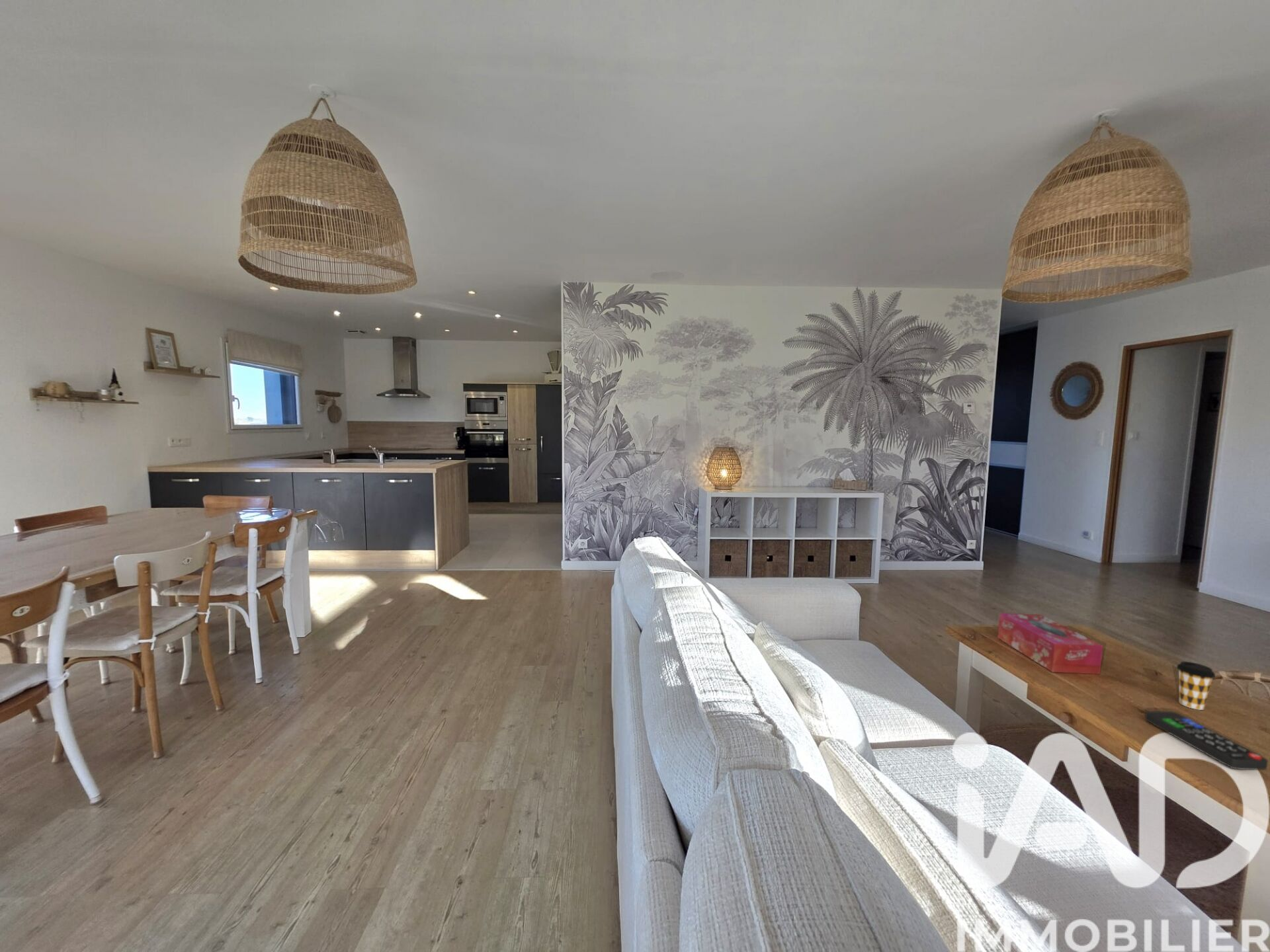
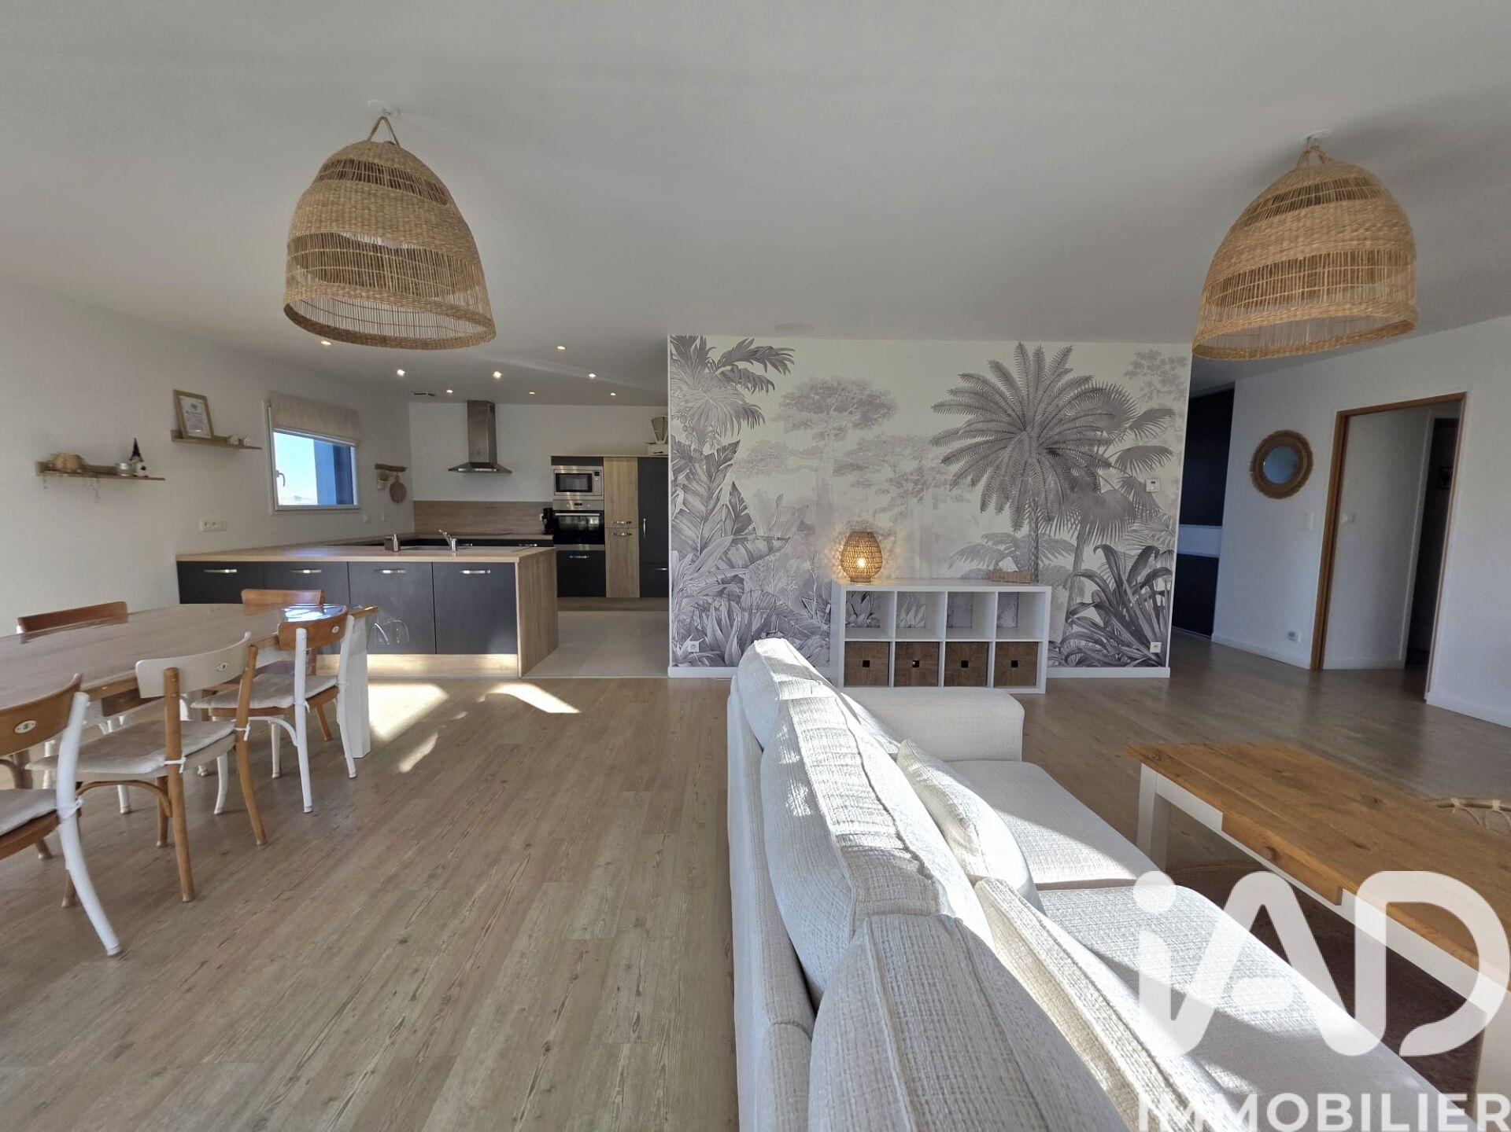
- coffee cup [1176,661,1216,711]
- remote control [1144,711,1269,770]
- tissue box [997,612,1103,675]
